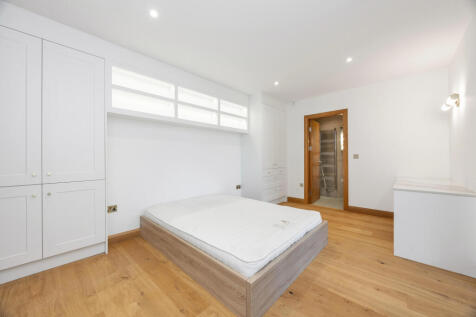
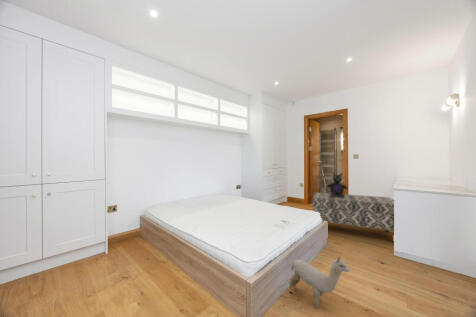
+ stuffed bear [325,172,349,198]
+ bench [312,191,395,234]
+ plush toy [289,254,350,310]
